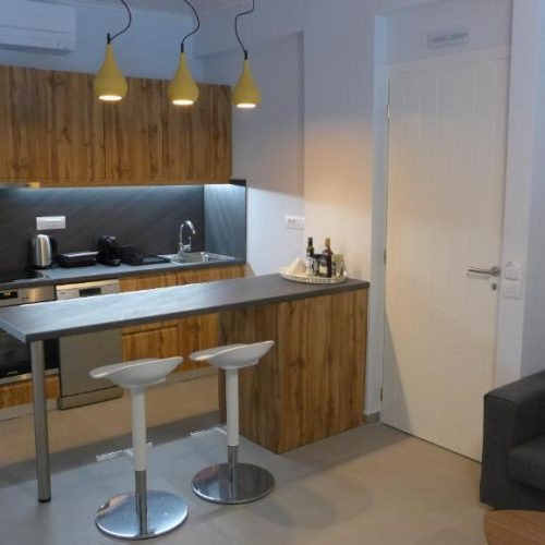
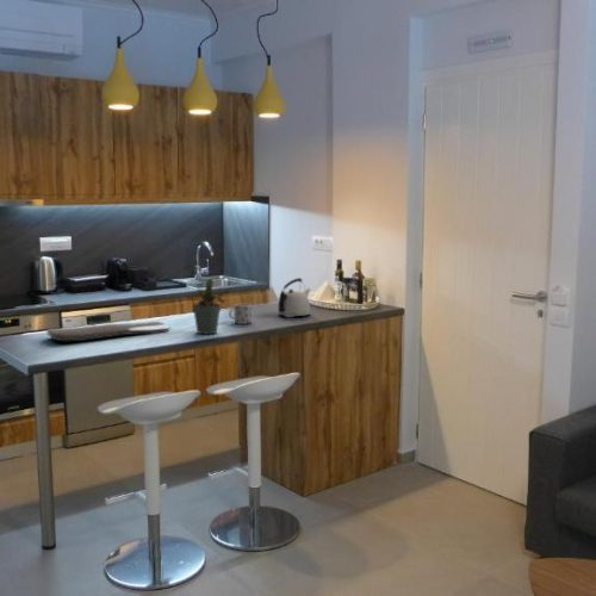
+ potted plant [192,278,231,335]
+ serving tray [45,321,172,342]
+ mug [228,303,253,325]
+ kettle [278,277,311,318]
